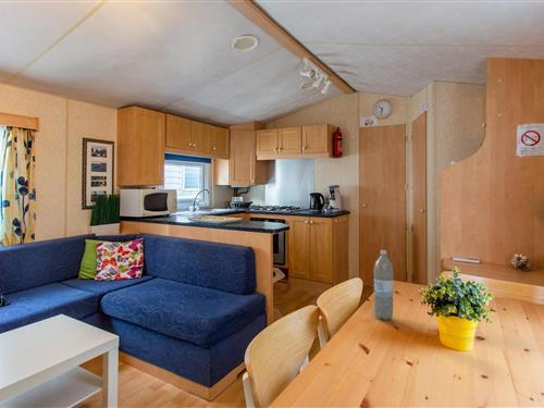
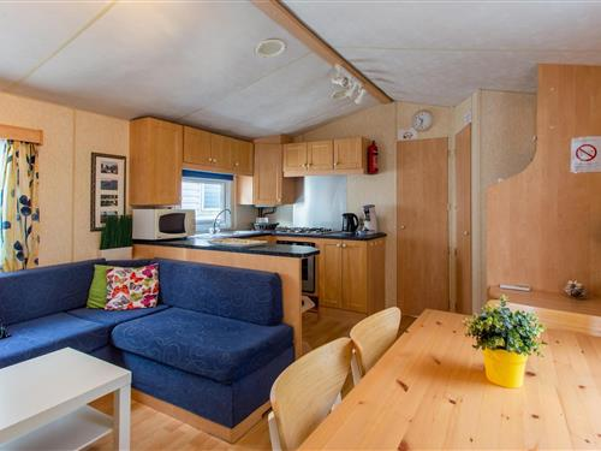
- water bottle [373,249,394,321]
